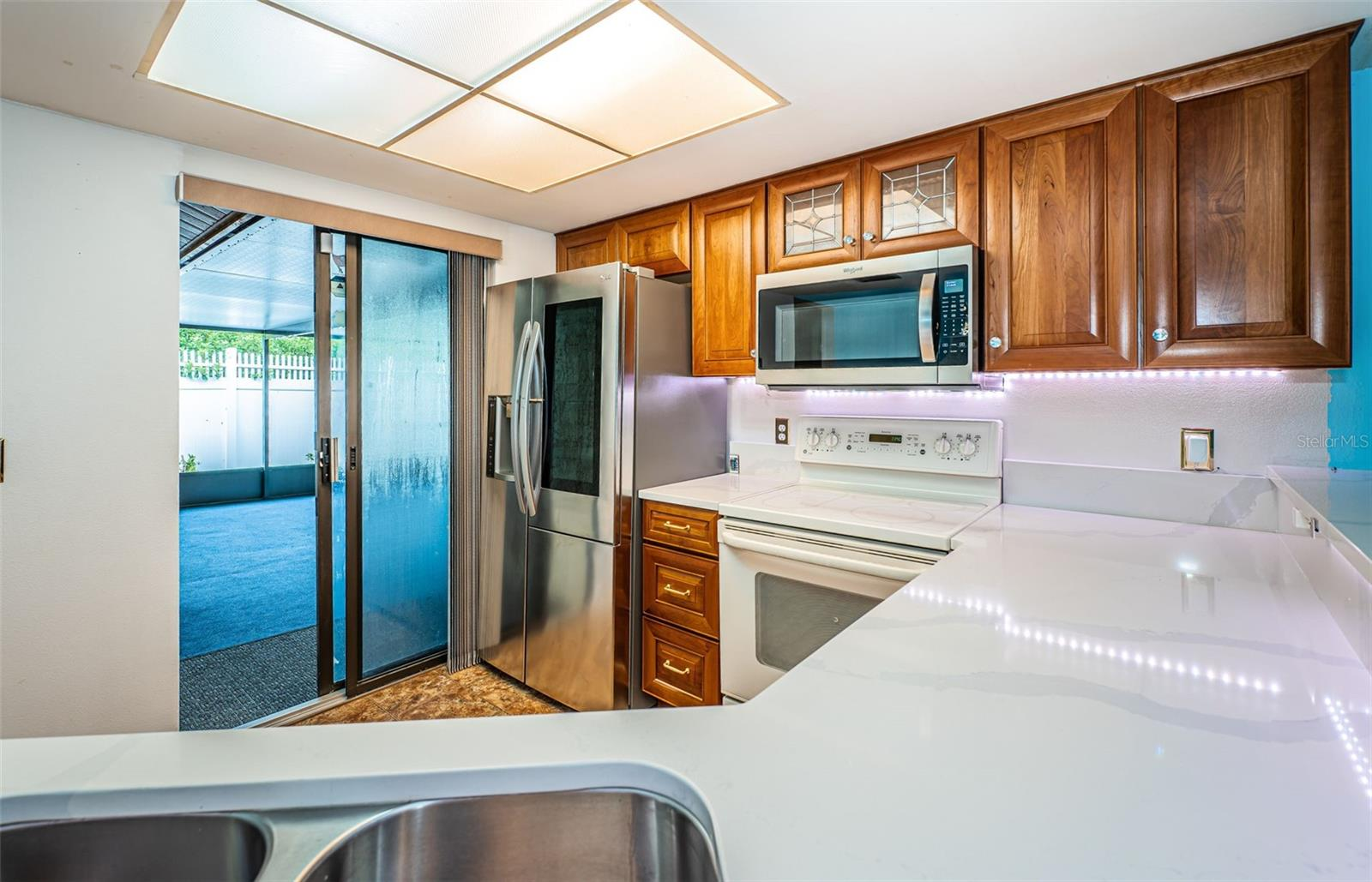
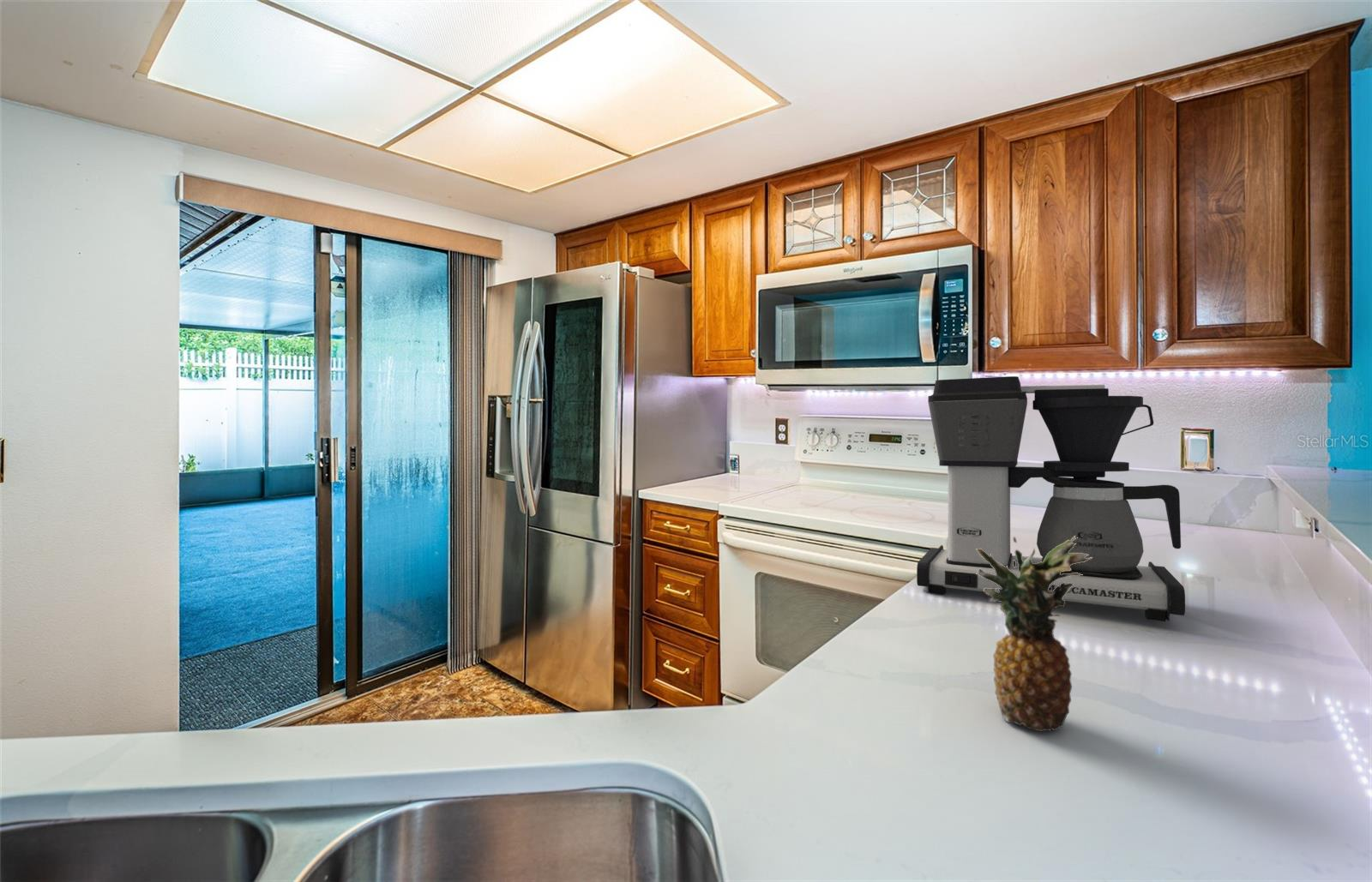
+ fruit [976,536,1092,733]
+ coffee maker [916,375,1186,622]
